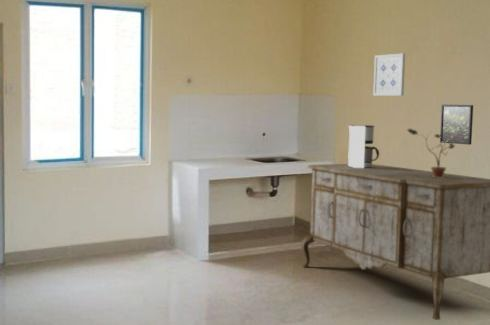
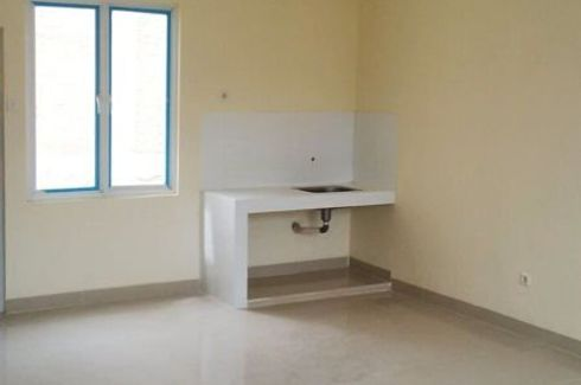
- potted plant [406,128,456,178]
- wall art [372,52,406,97]
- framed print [439,104,474,146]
- sideboard [300,163,490,321]
- coffee maker [347,124,380,168]
